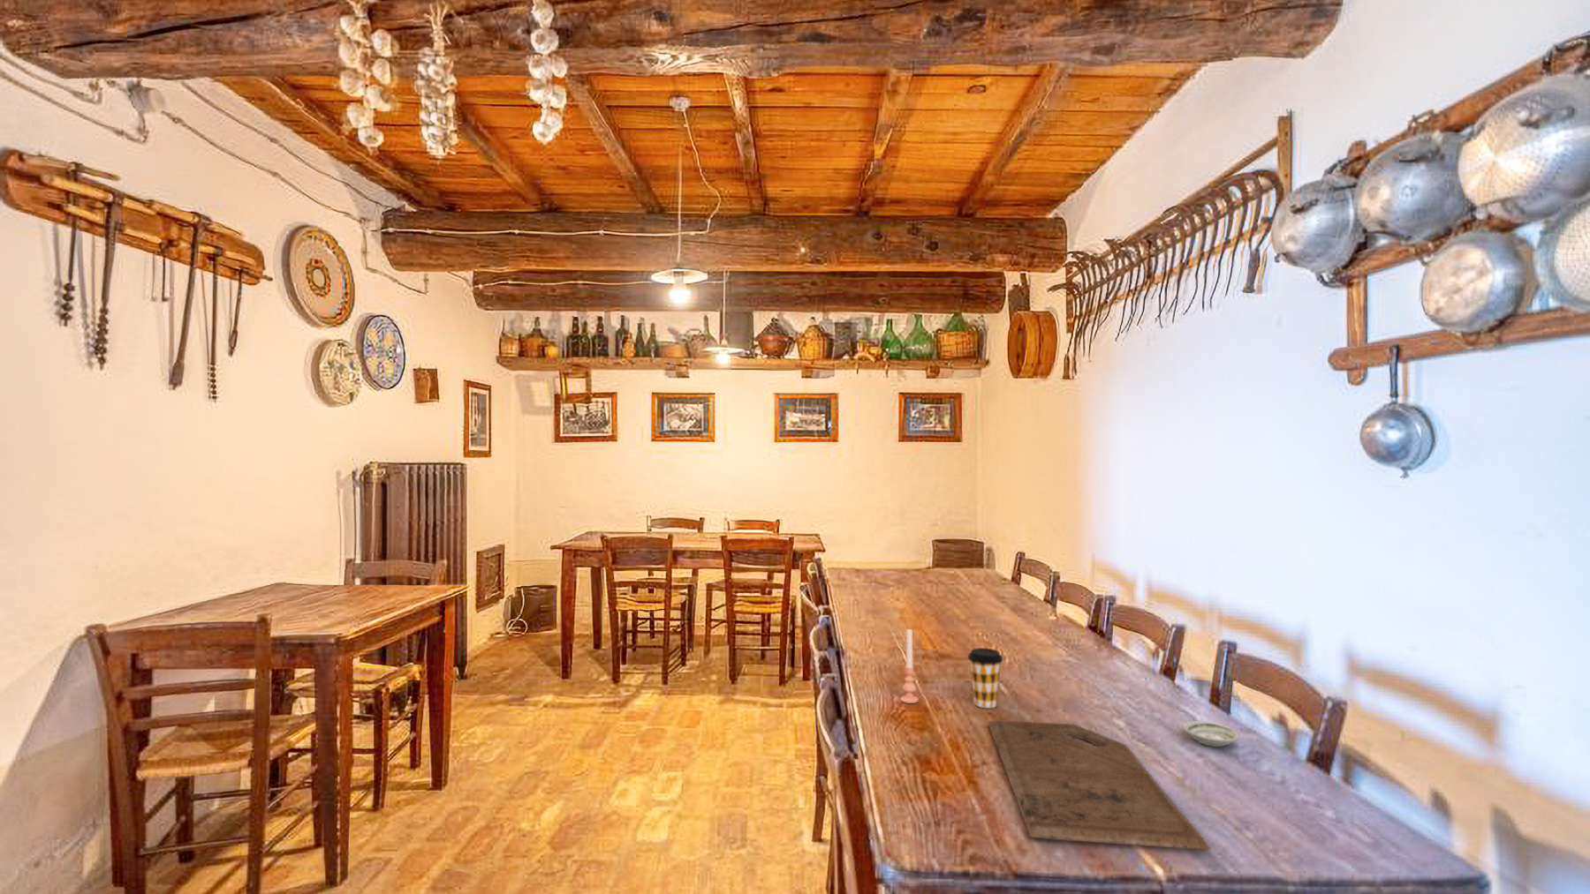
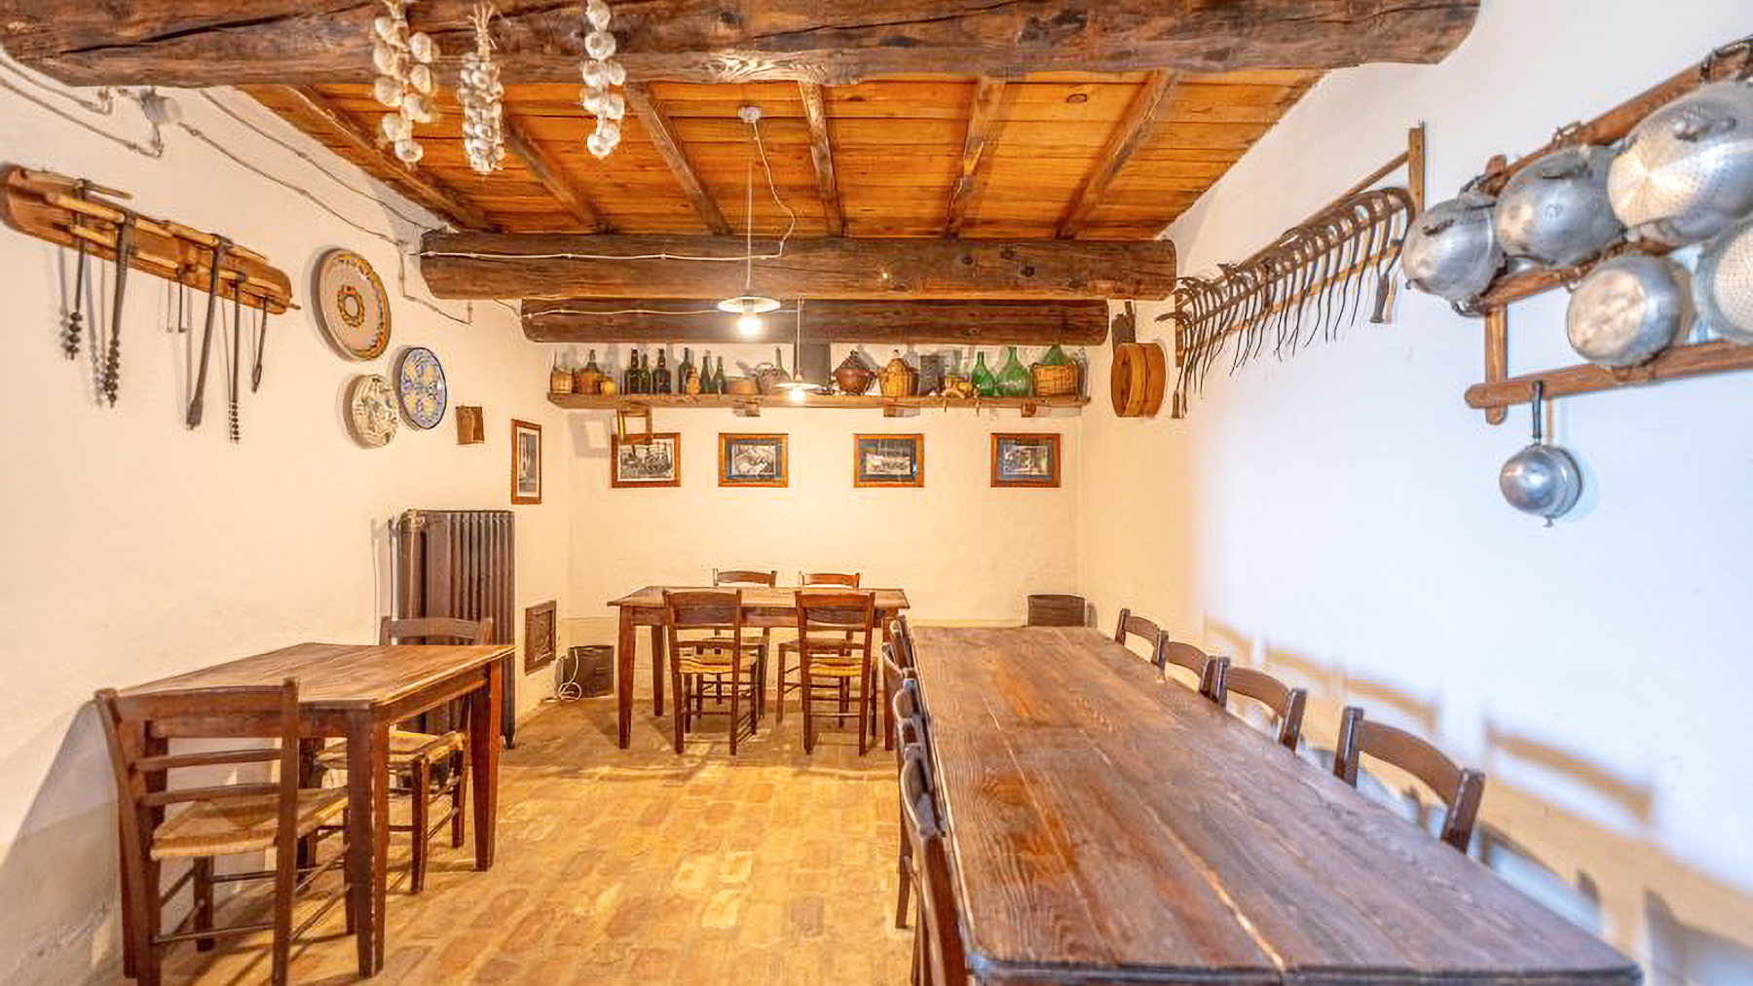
- saucer [1182,720,1241,748]
- candle [899,629,919,704]
- cutting board [987,719,1212,850]
- coffee cup [968,647,1004,708]
